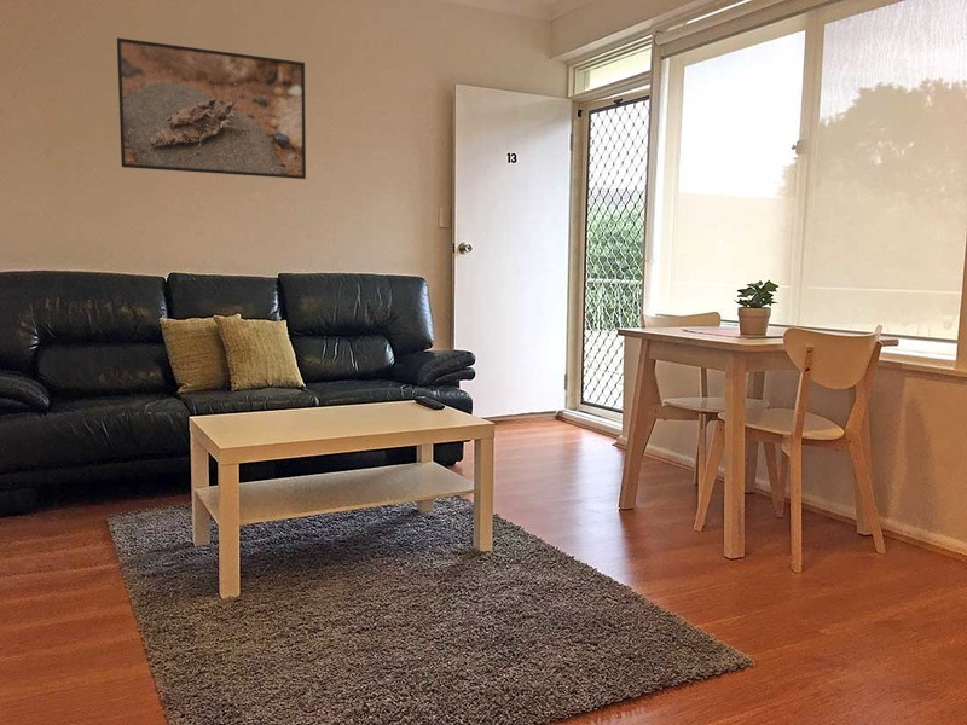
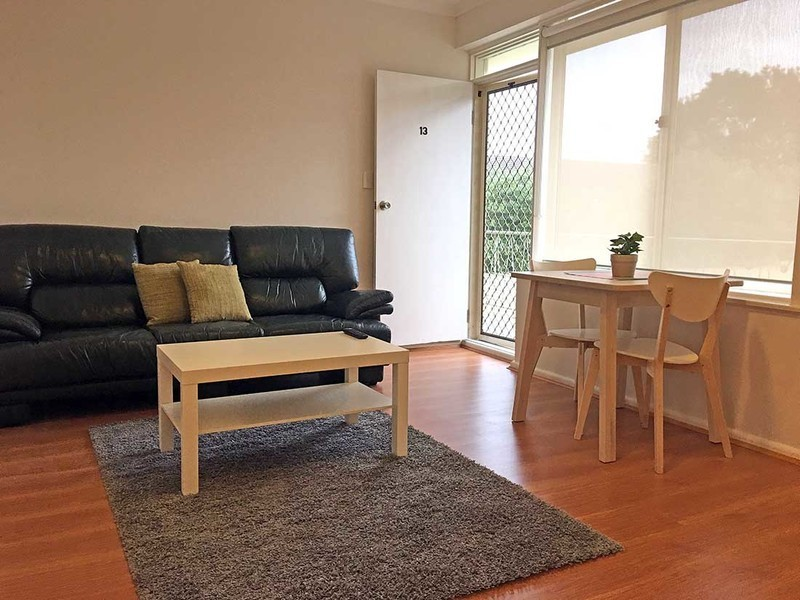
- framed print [116,36,307,180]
